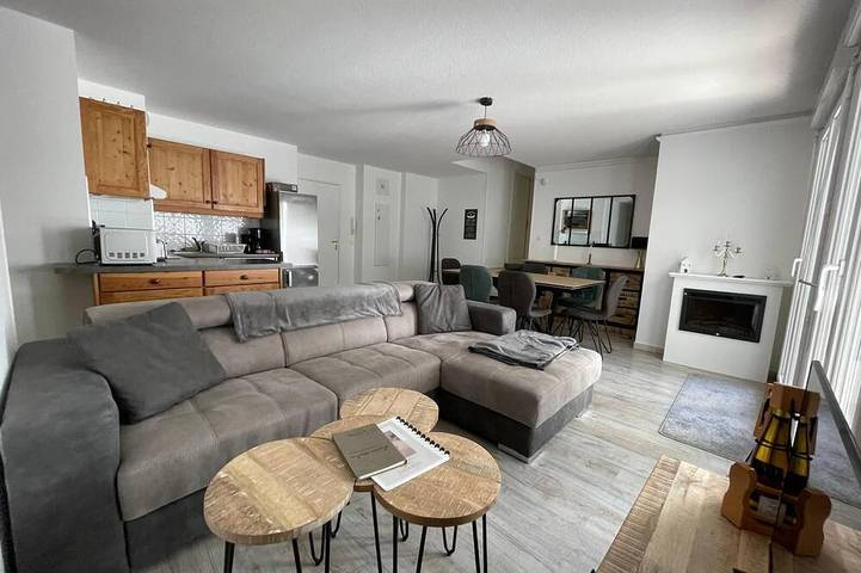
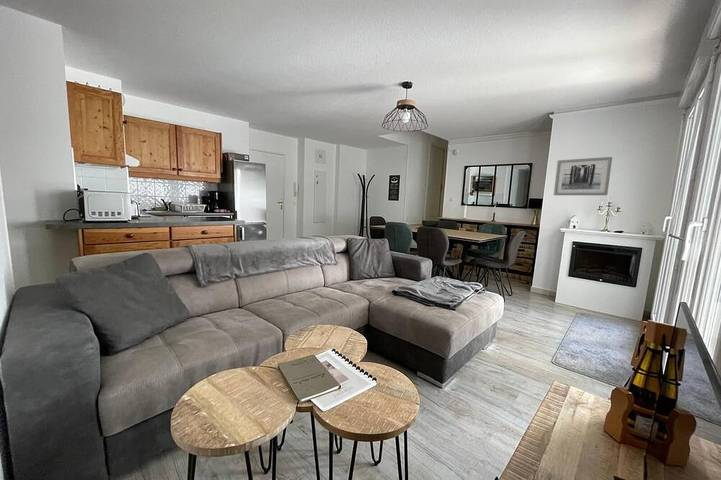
+ wall art [553,156,613,196]
